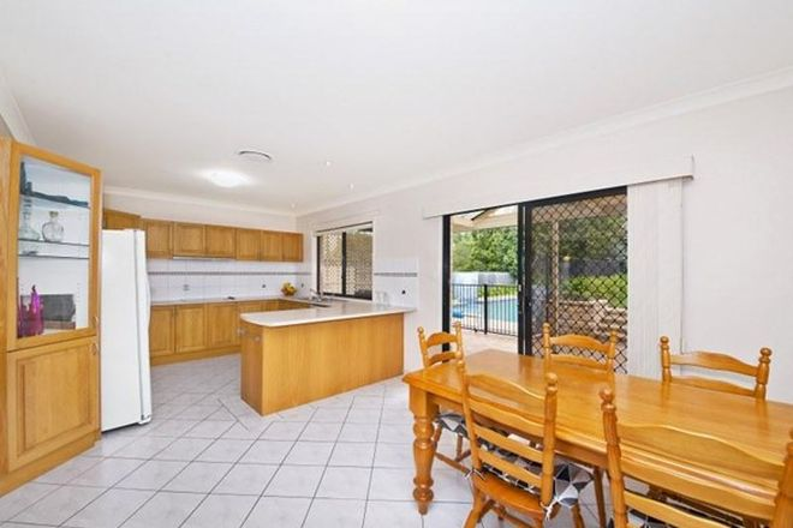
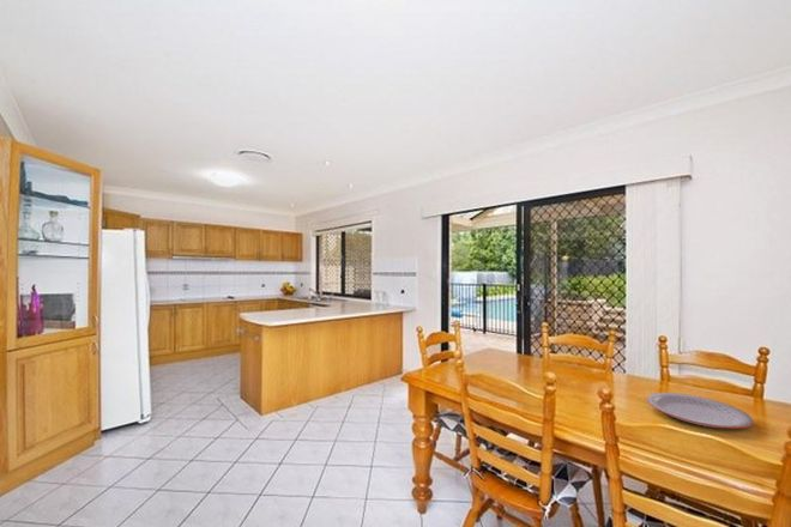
+ plate [645,392,755,430]
